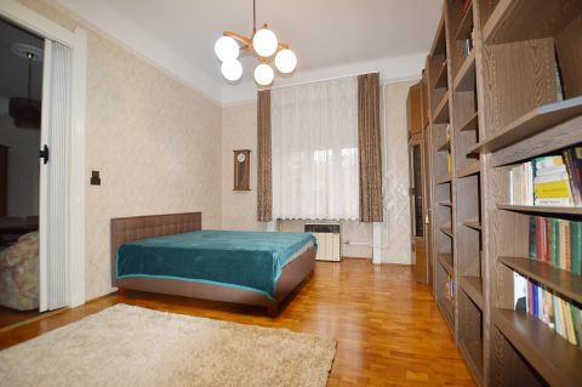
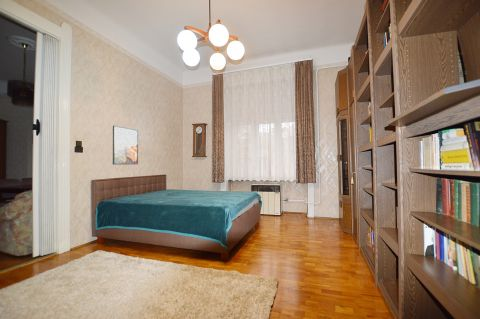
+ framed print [112,125,139,166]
